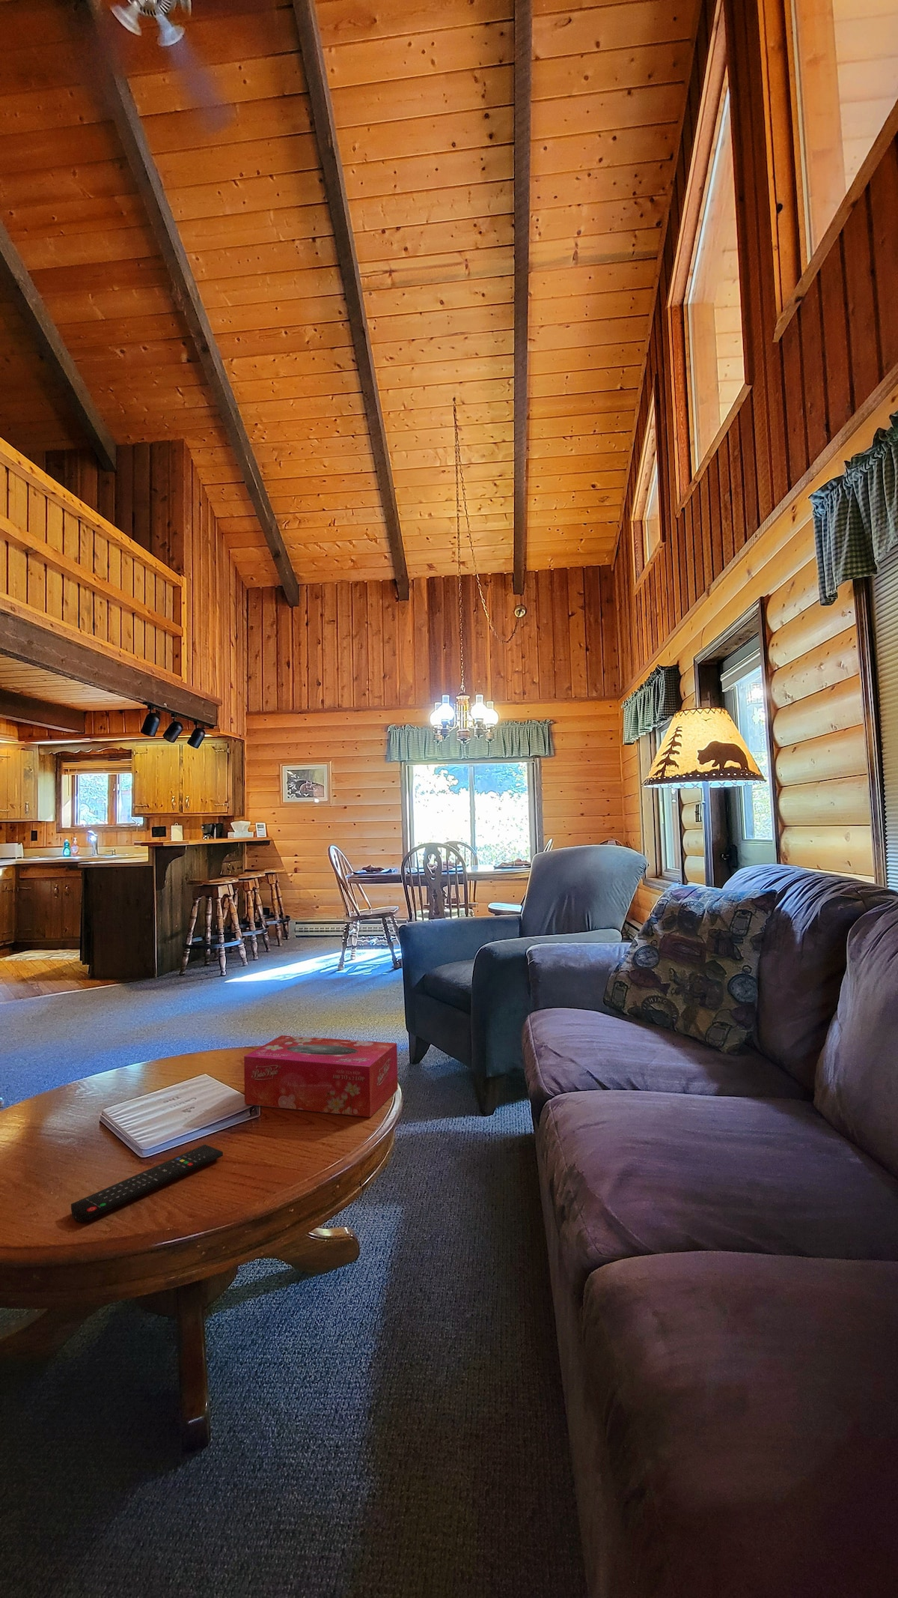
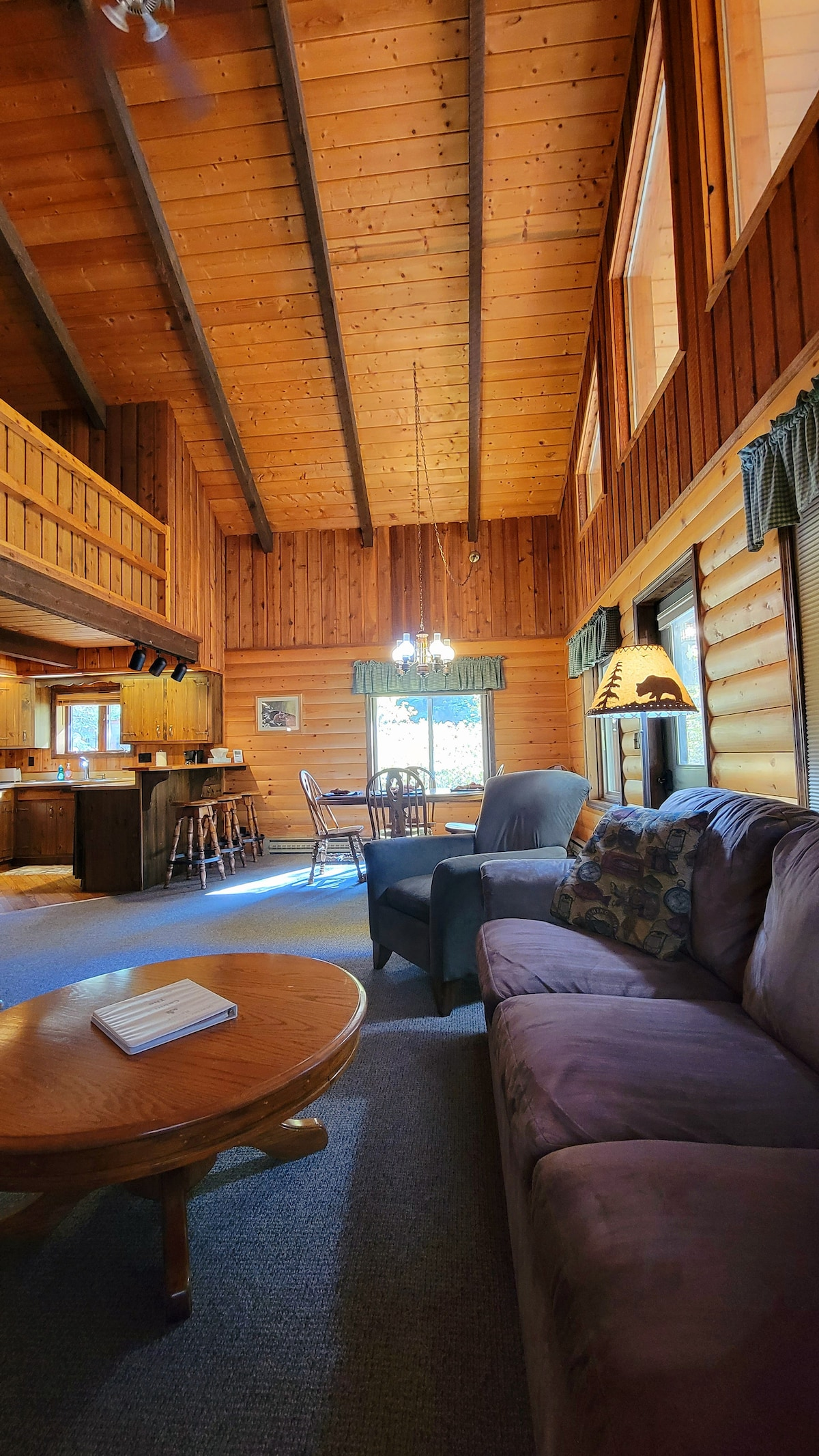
- tissue box [243,1035,399,1117]
- remote control [70,1144,224,1223]
